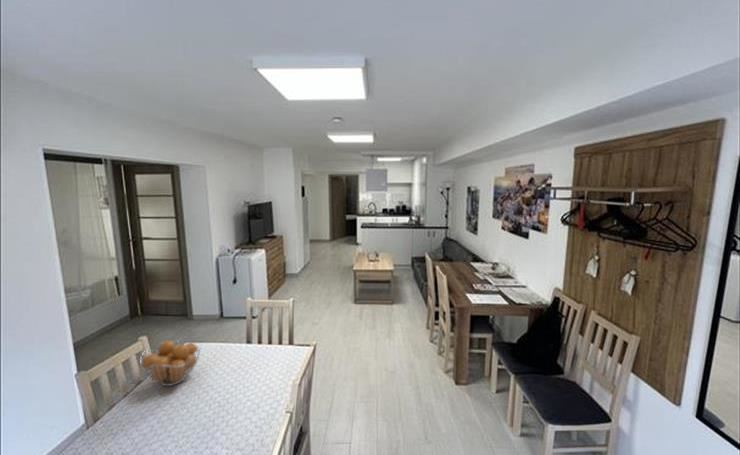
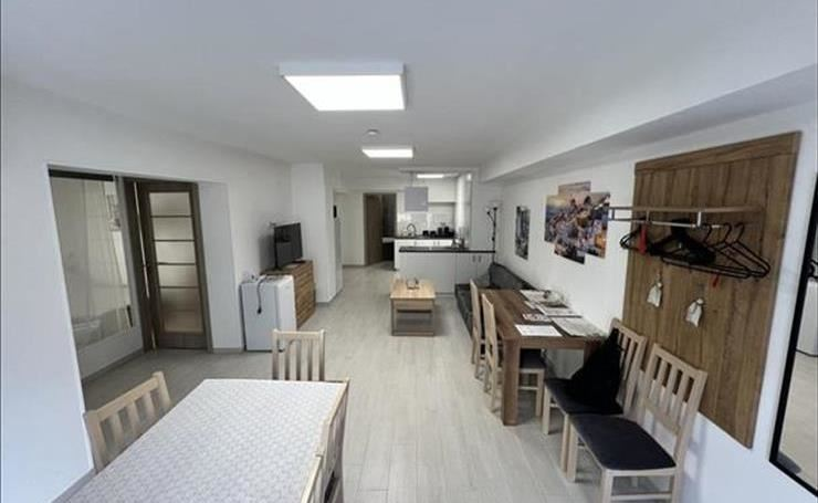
- fruit basket [139,338,201,387]
